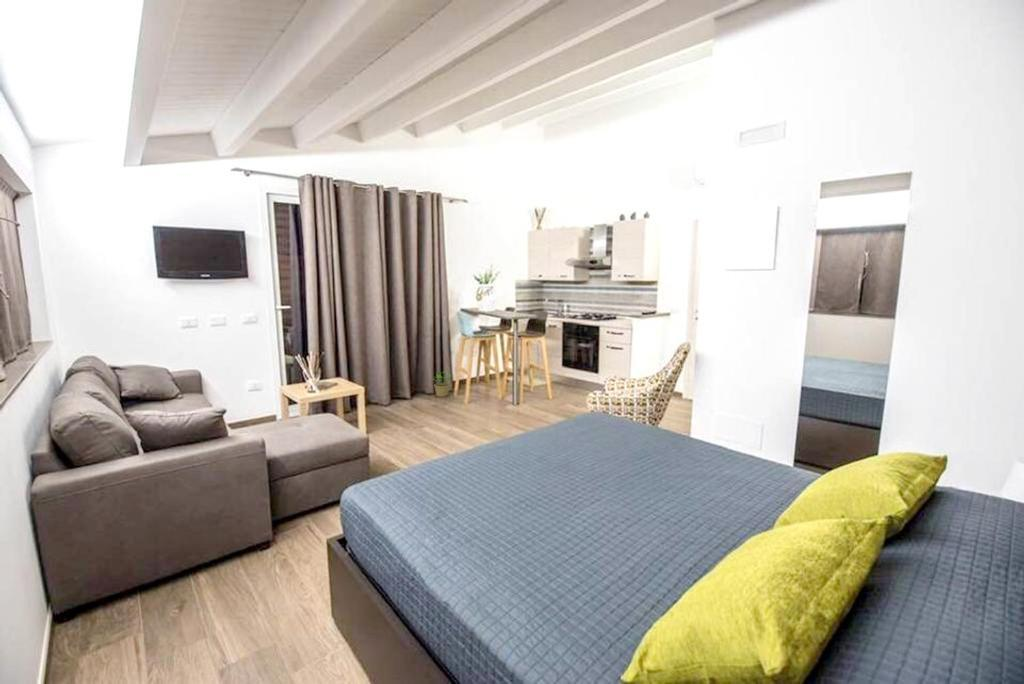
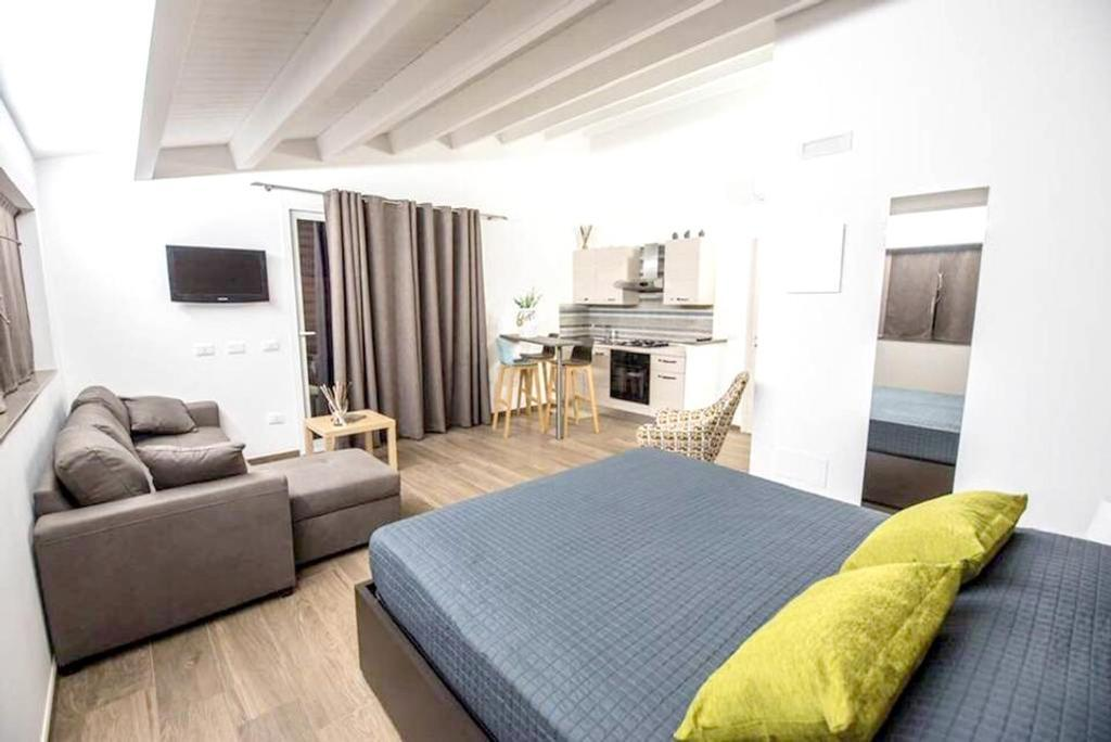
- potted plant [431,370,454,398]
